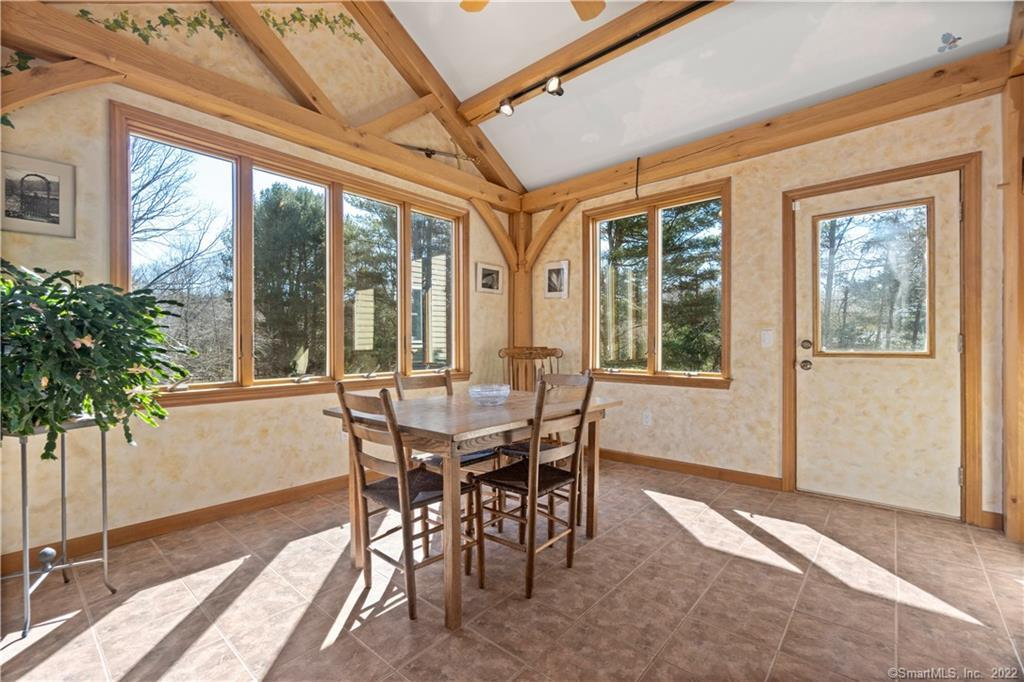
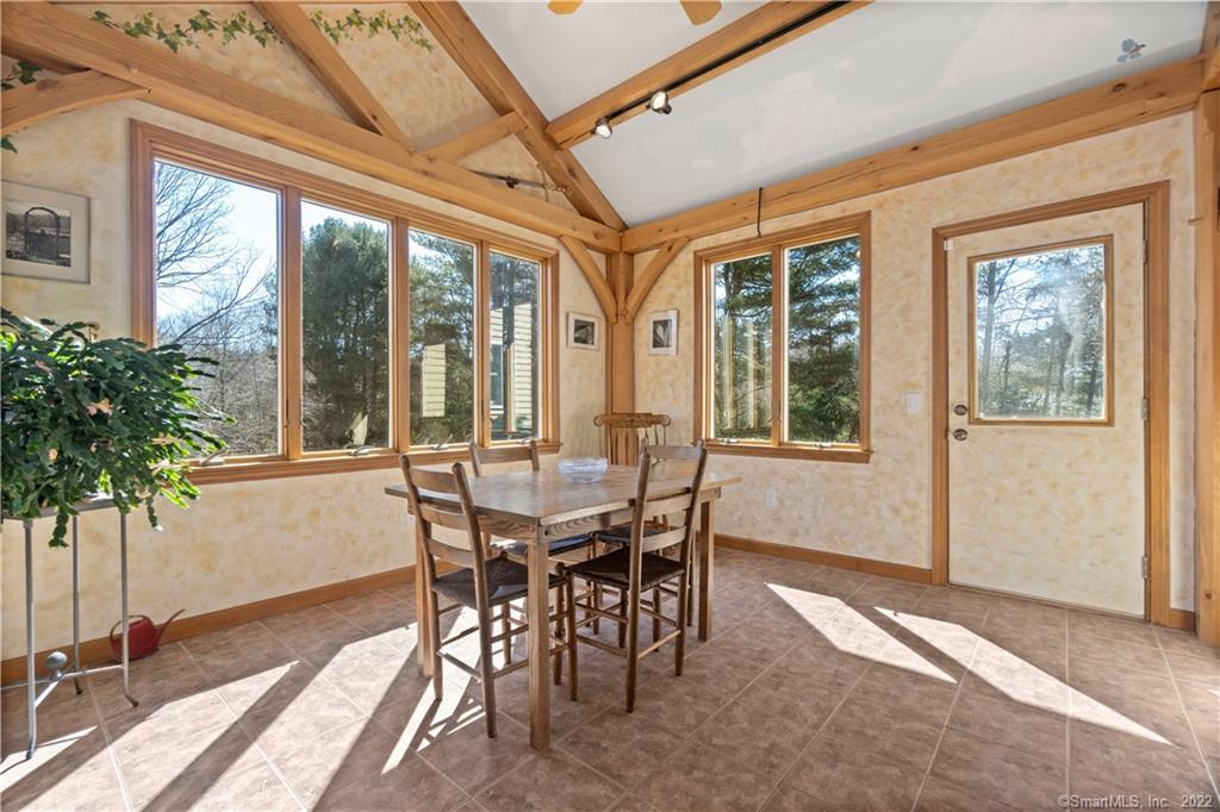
+ watering can [108,607,187,663]
